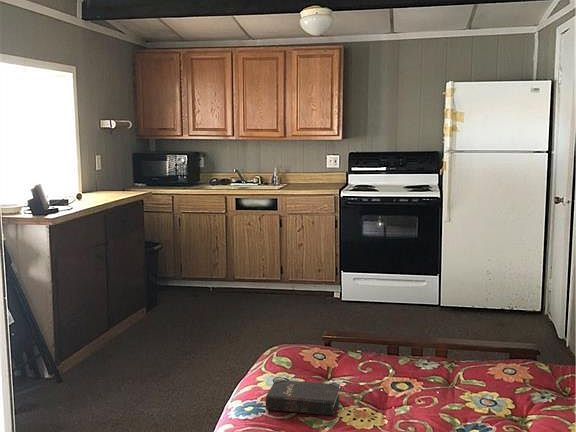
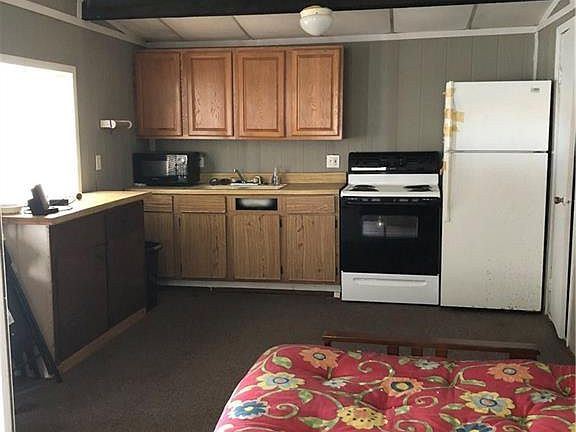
- hardback book [265,378,341,416]
